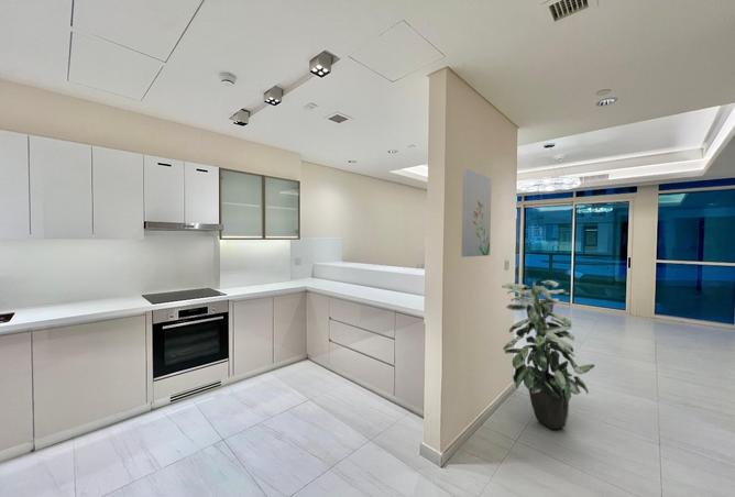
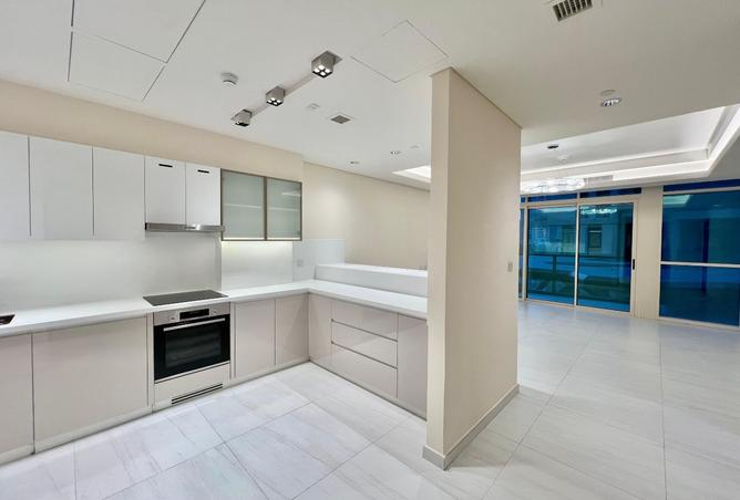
- wall art [460,168,492,257]
- indoor plant [501,279,596,430]
